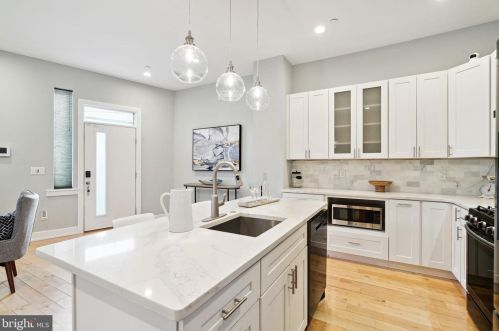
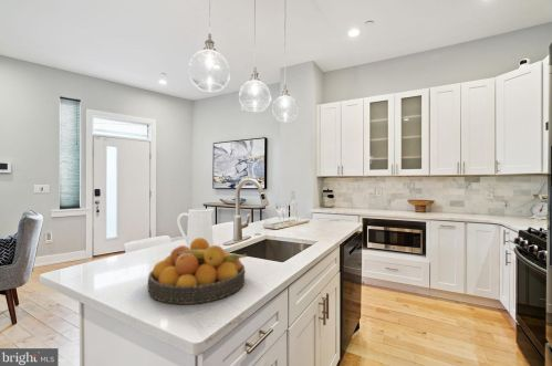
+ fruit bowl [146,237,248,305]
